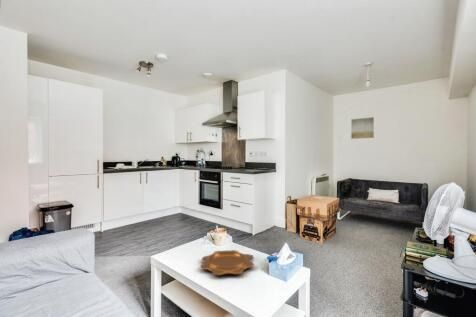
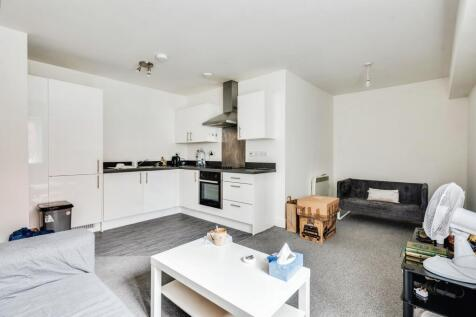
- decorative bowl [200,249,255,276]
- wall art [350,116,375,140]
